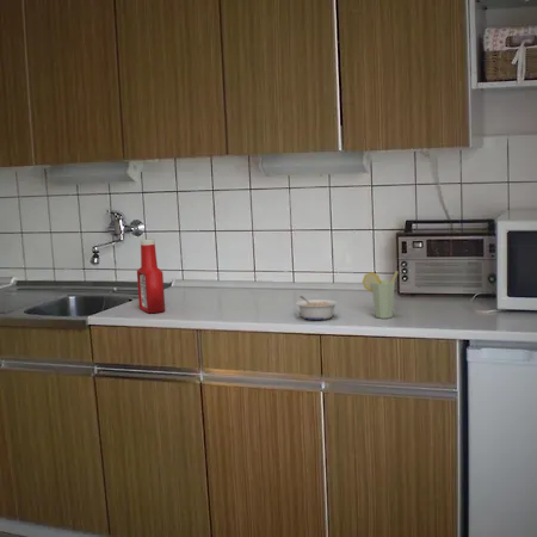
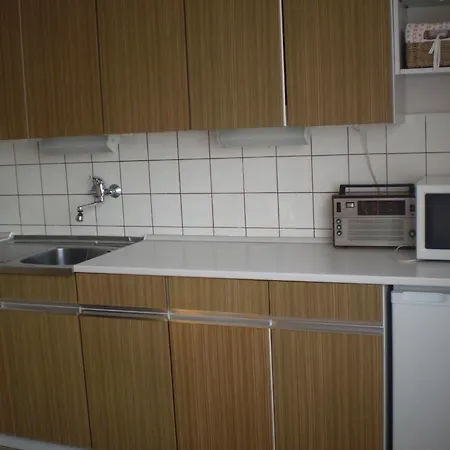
- soap bottle [136,237,166,314]
- legume [295,295,339,321]
- cup [362,270,400,320]
